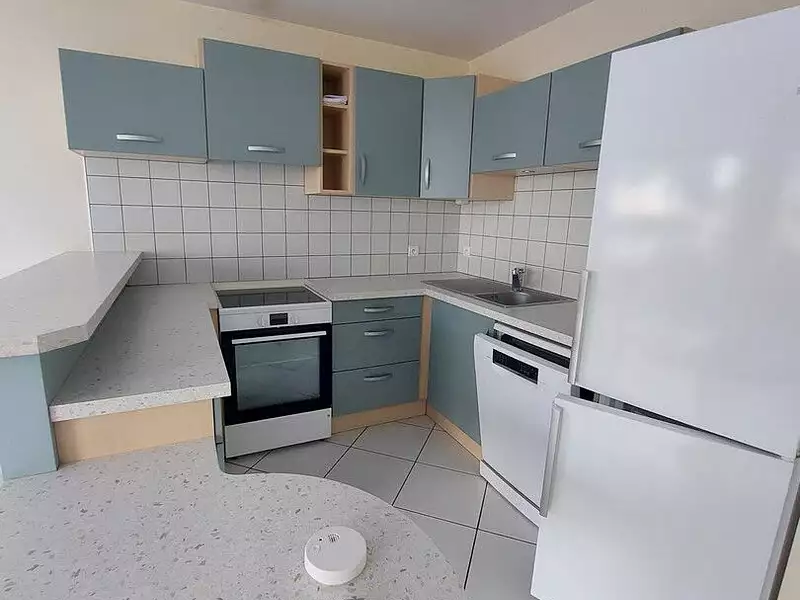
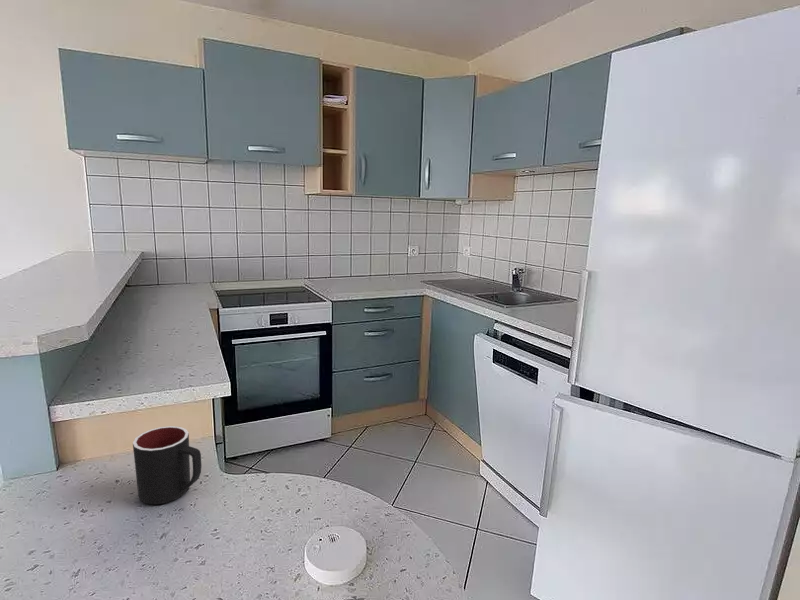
+ mug [132,425,202,505]
